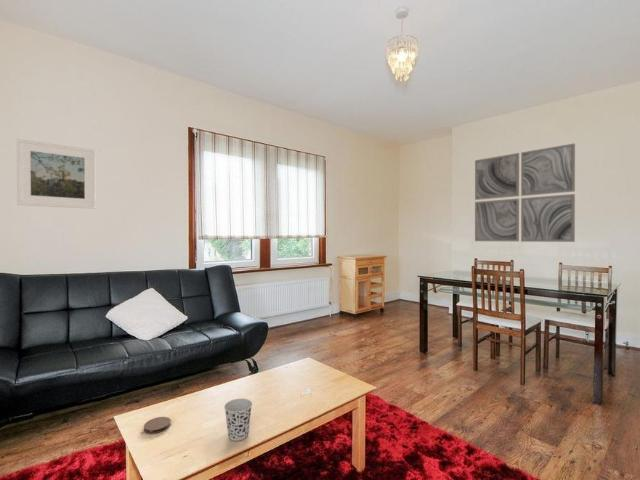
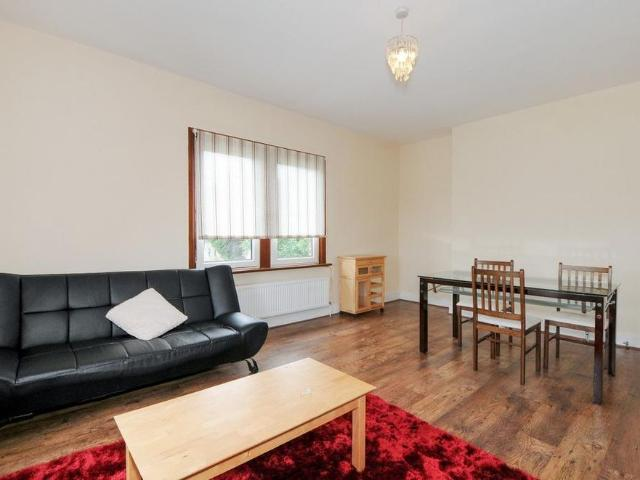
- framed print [16,138,97,210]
- cup [223,398,253,442]
- coaster [143,416,172,435]
- wall art [474,142,576,243]
